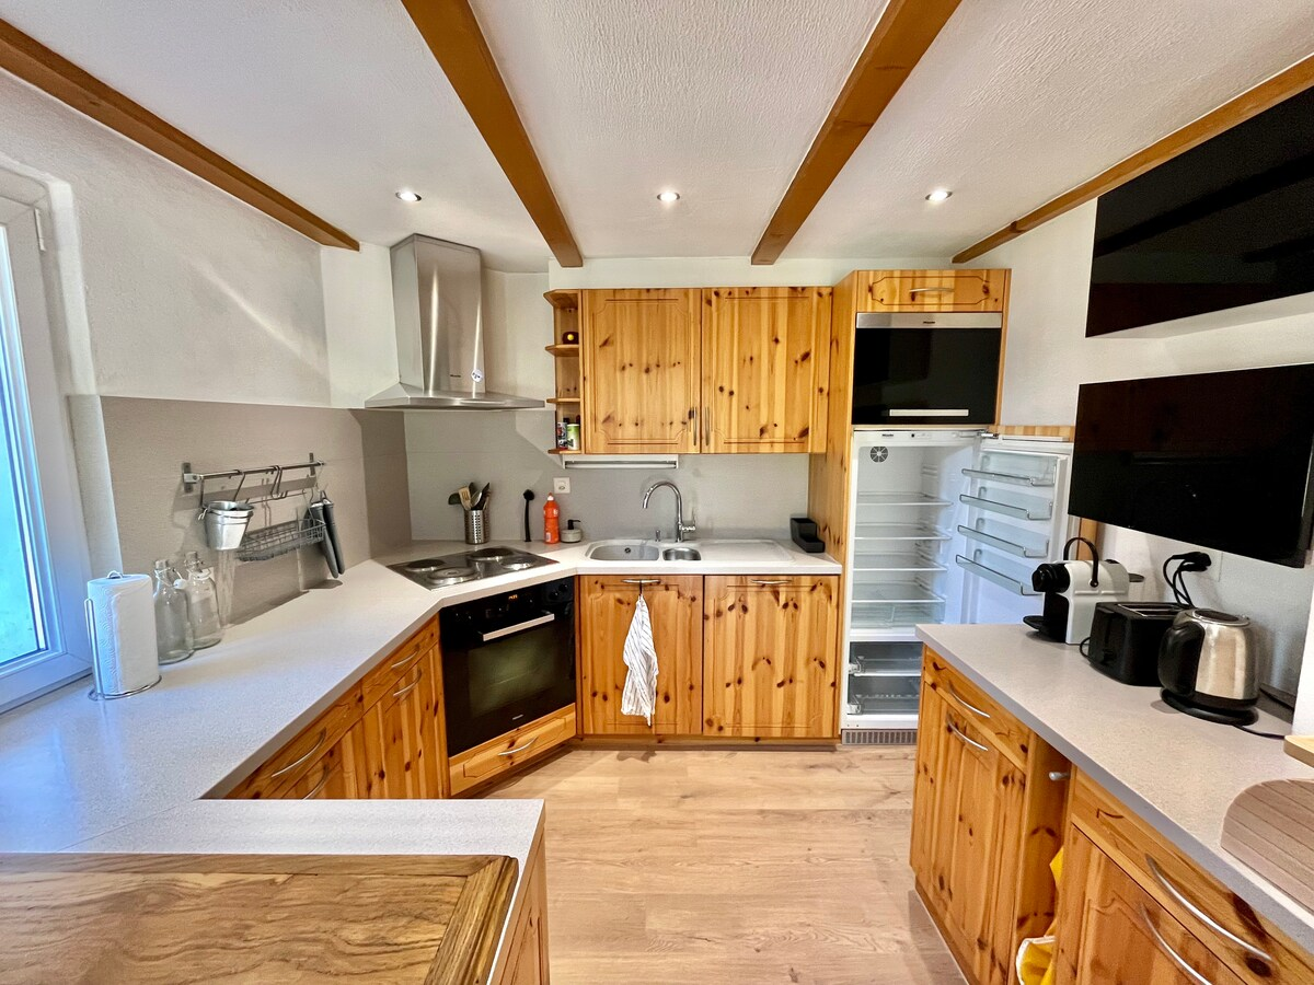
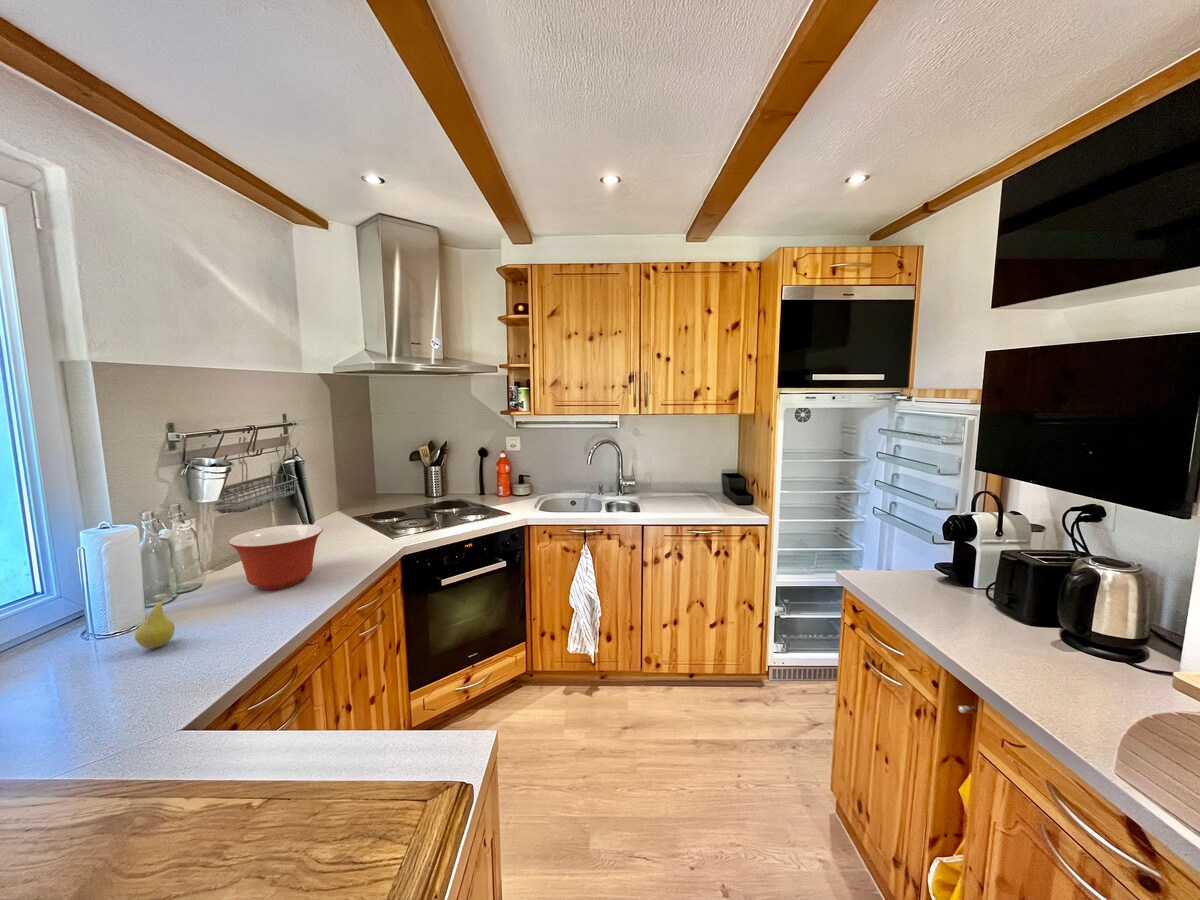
+ mixing bowl [228,524,324,590]
+ fruit [134,591,176,649]
